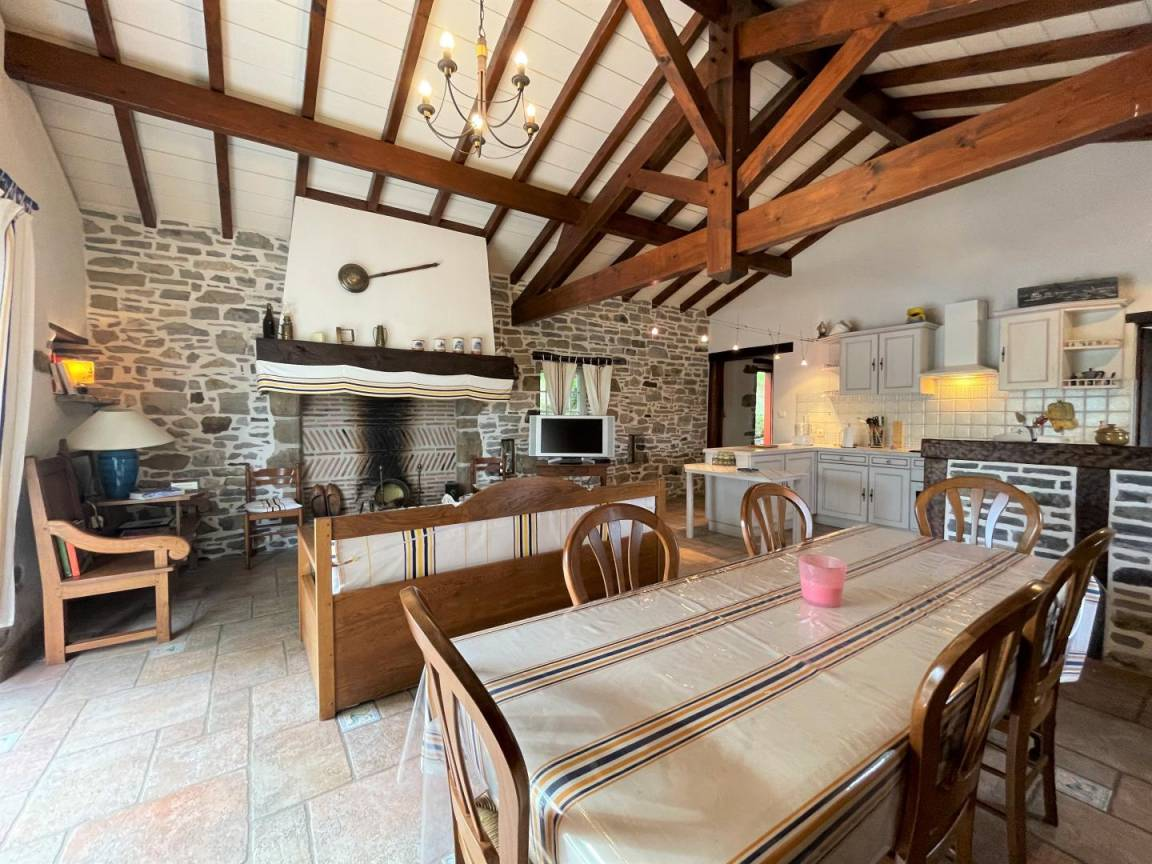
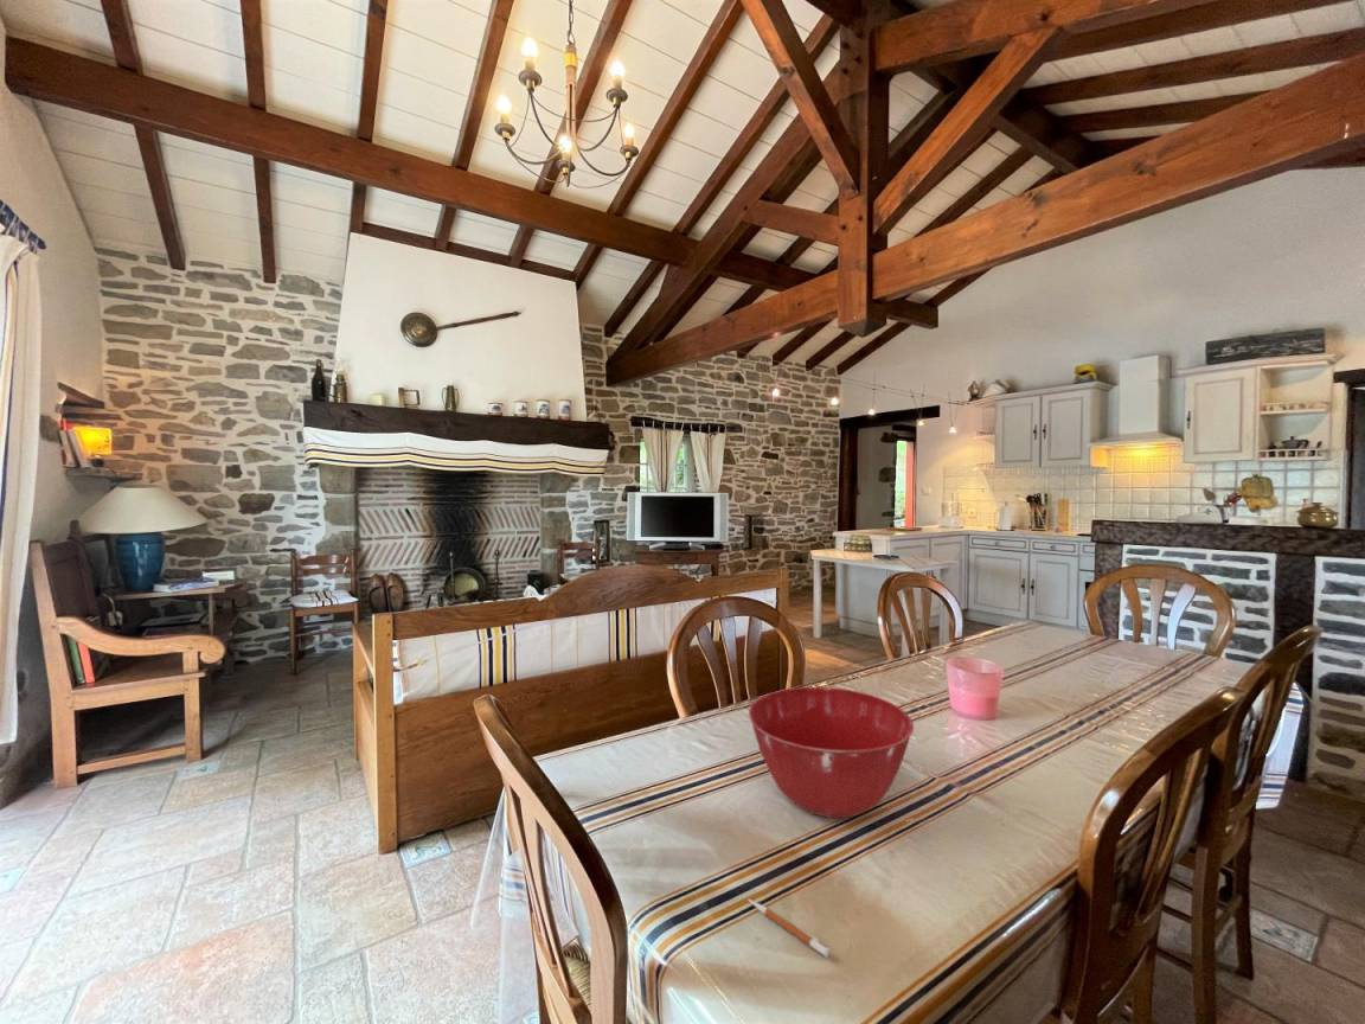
+ mixing bowl [748,686,915,819]
+ pen [746,898,831,959]
